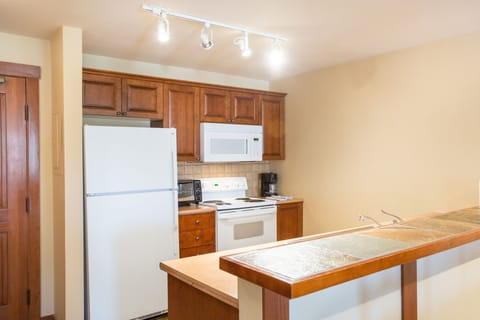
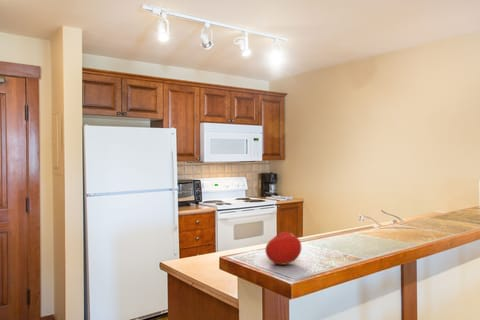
+ fruit [264,229,302,266]
